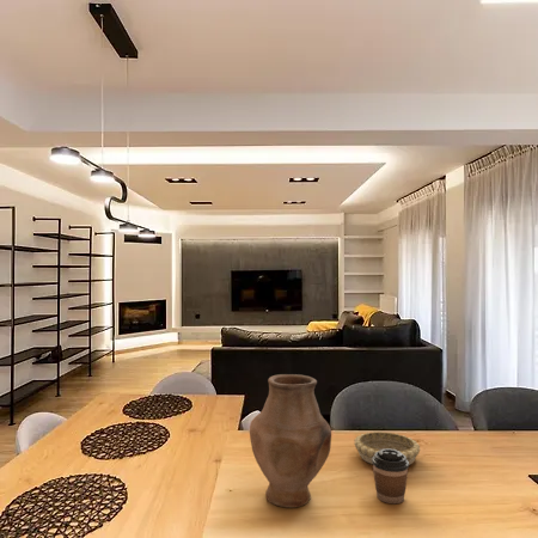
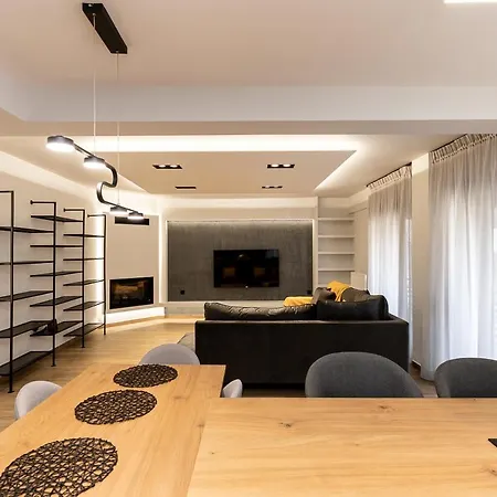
- vase [249,373,332,509]
- decorative bowl [354,430,421,466]
- coffee cup [372,448,410,505]
